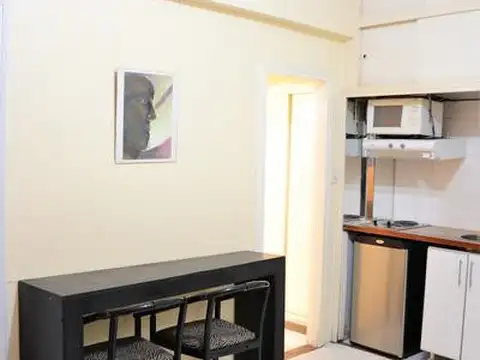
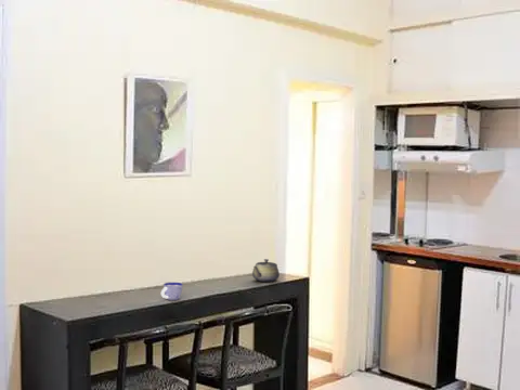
+ cup [160,282,184,301]
+ teapot [251,258,281,283]
